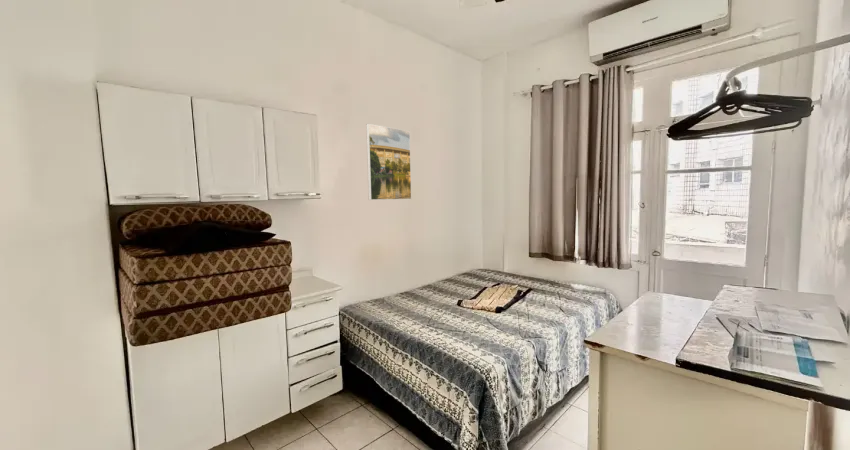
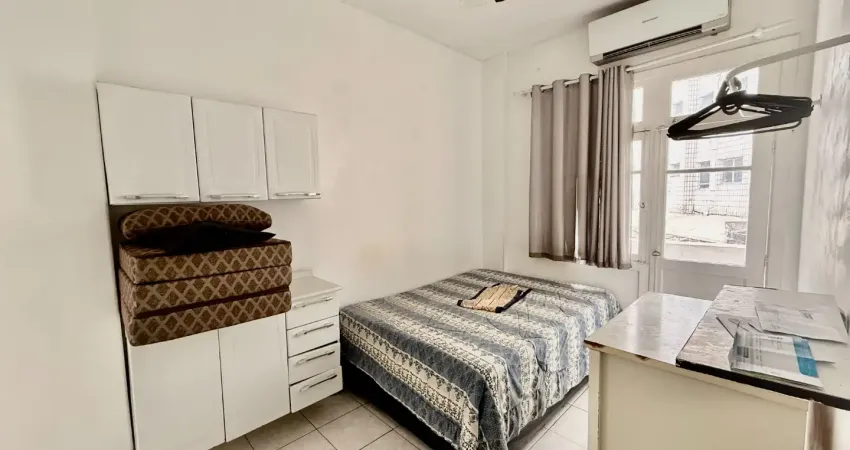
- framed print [365,123,412,201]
